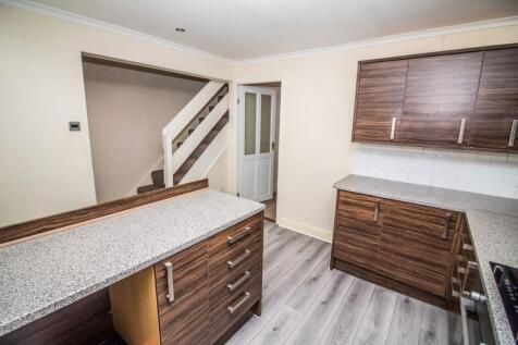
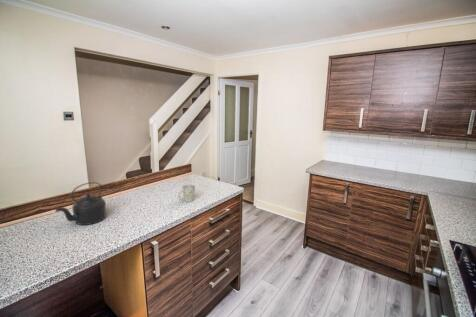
+ mug [177,183,196,203]
+ kettle [54,181,107,226]
